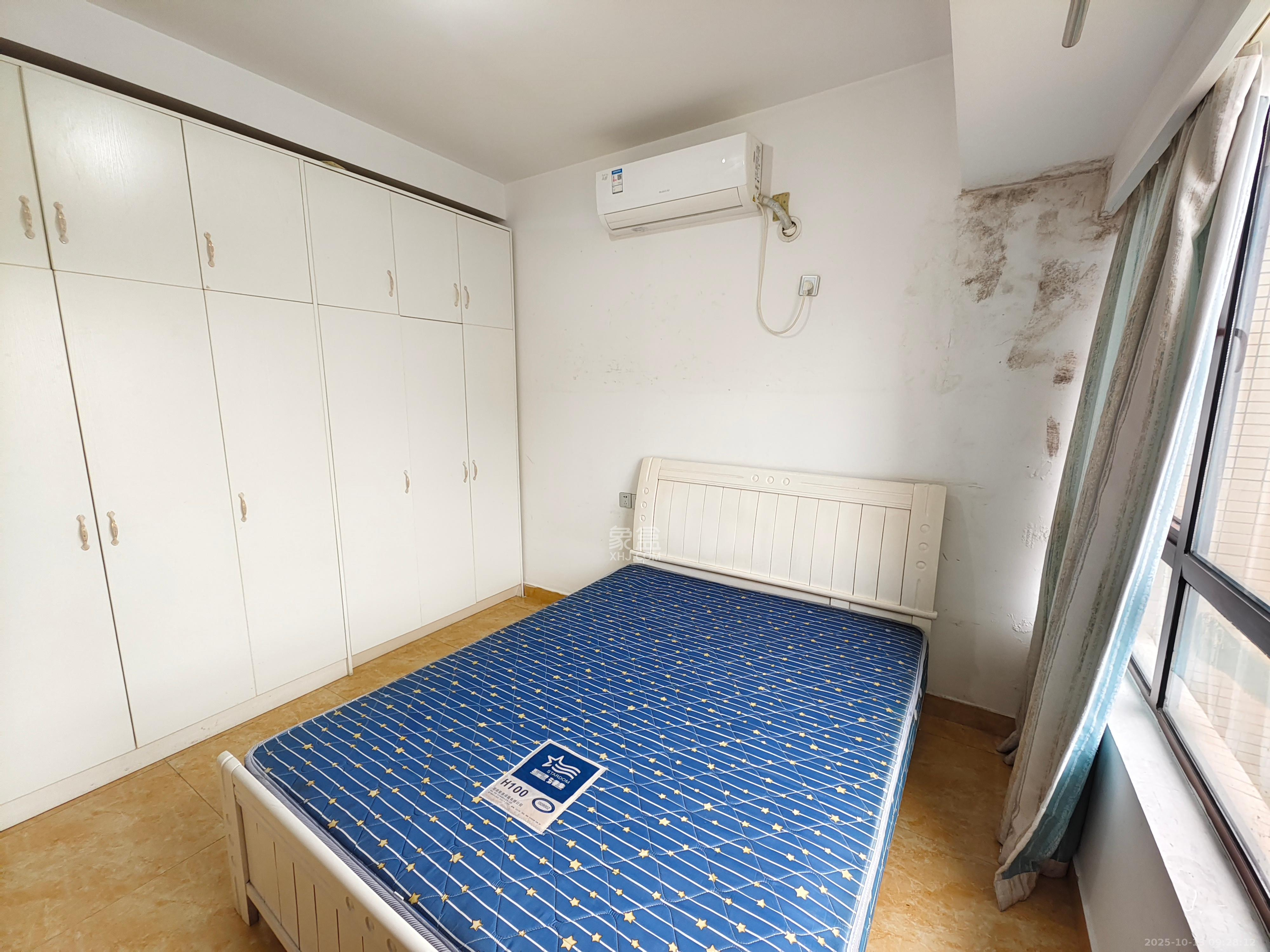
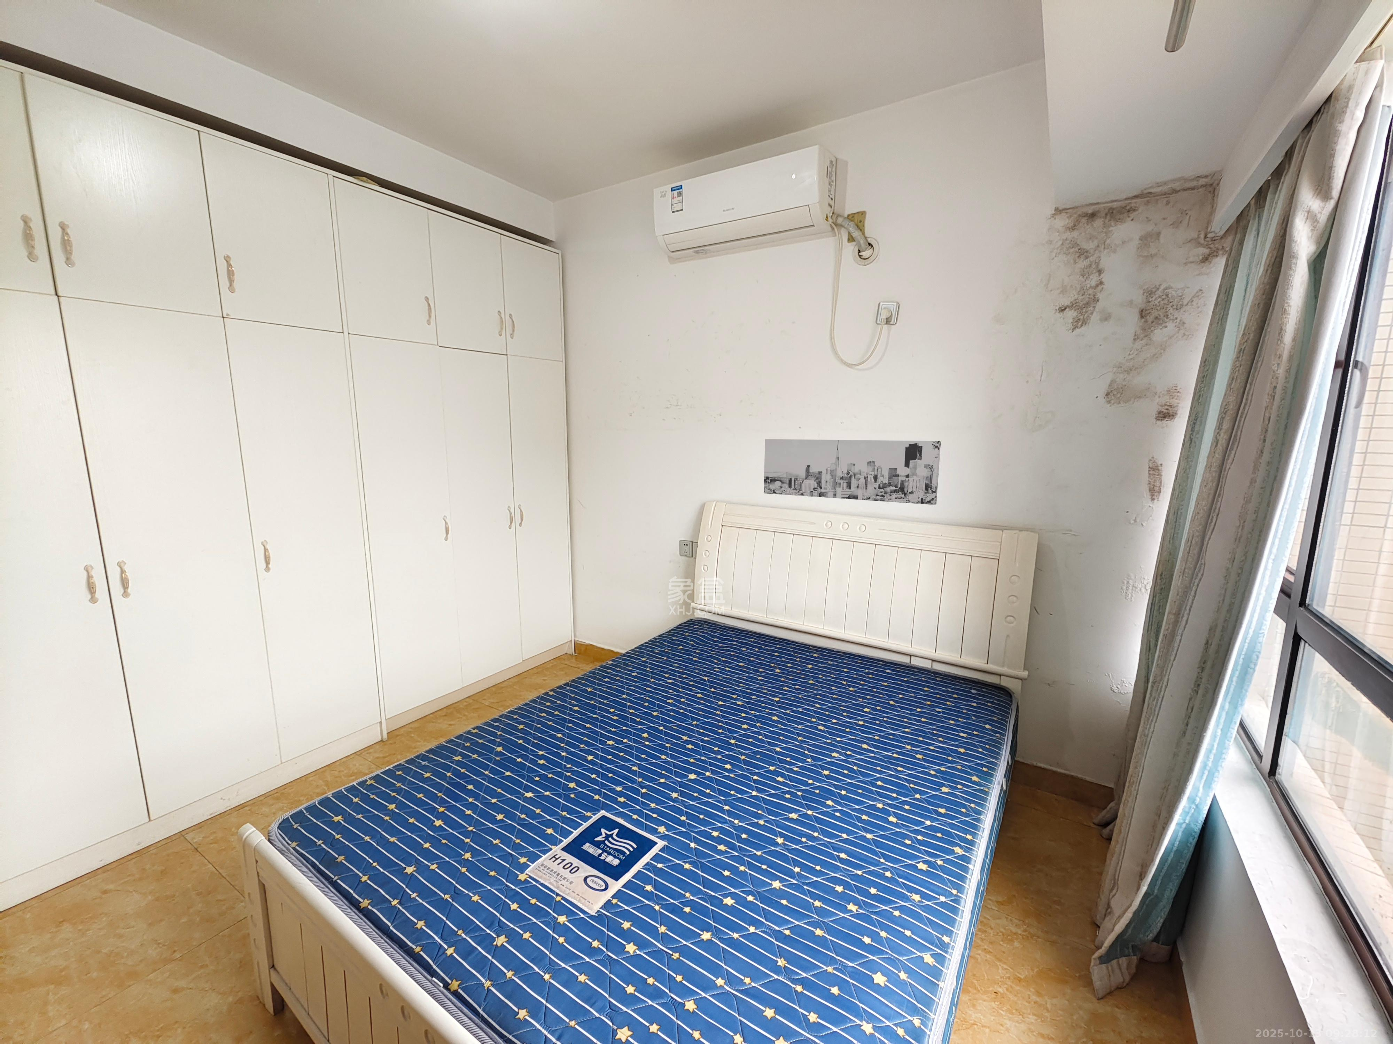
+ wall art [763,439,941,506]
